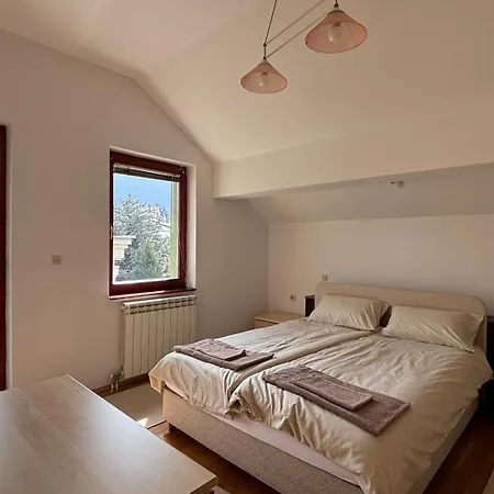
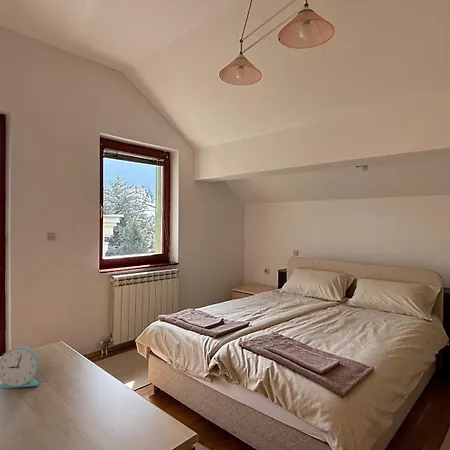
+ alarm clock [0,345,41,389]
